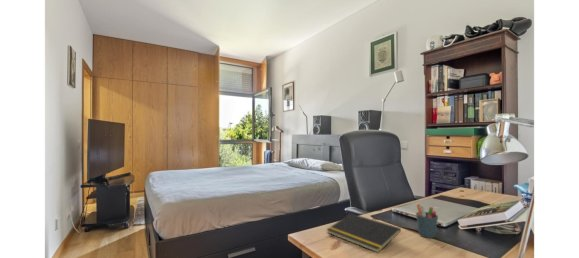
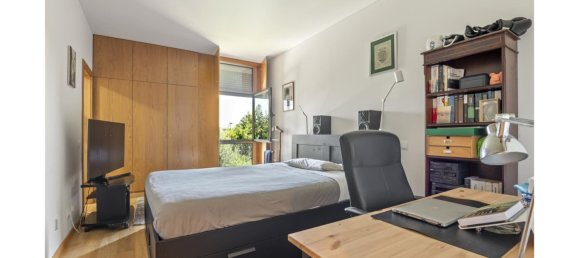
- pen holder [415,203,439,239]
- notepad [326,212,402,254]
